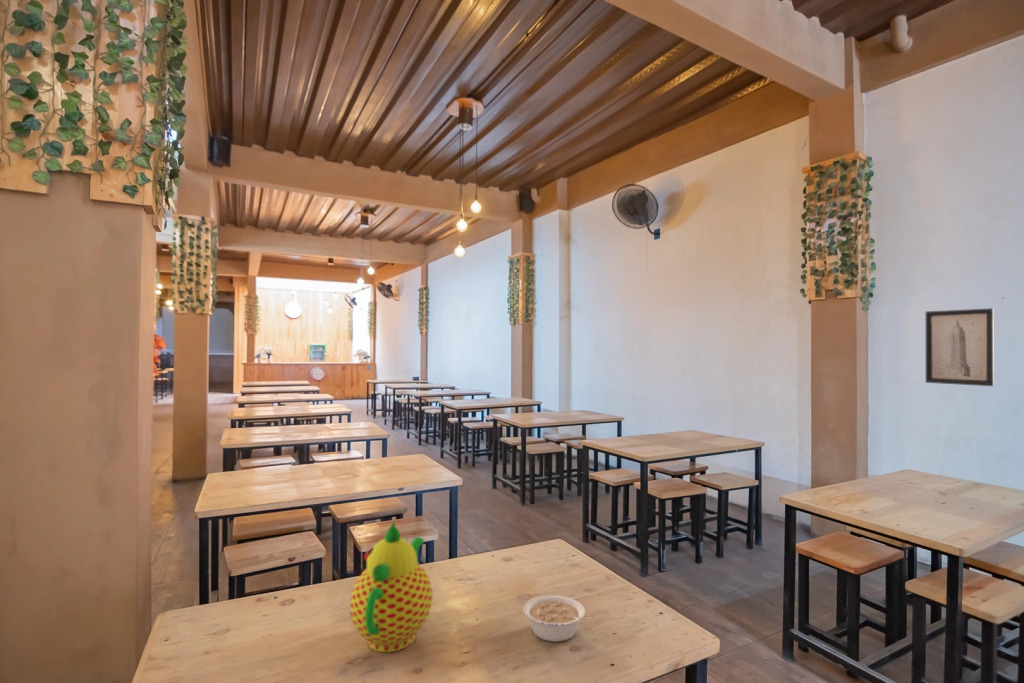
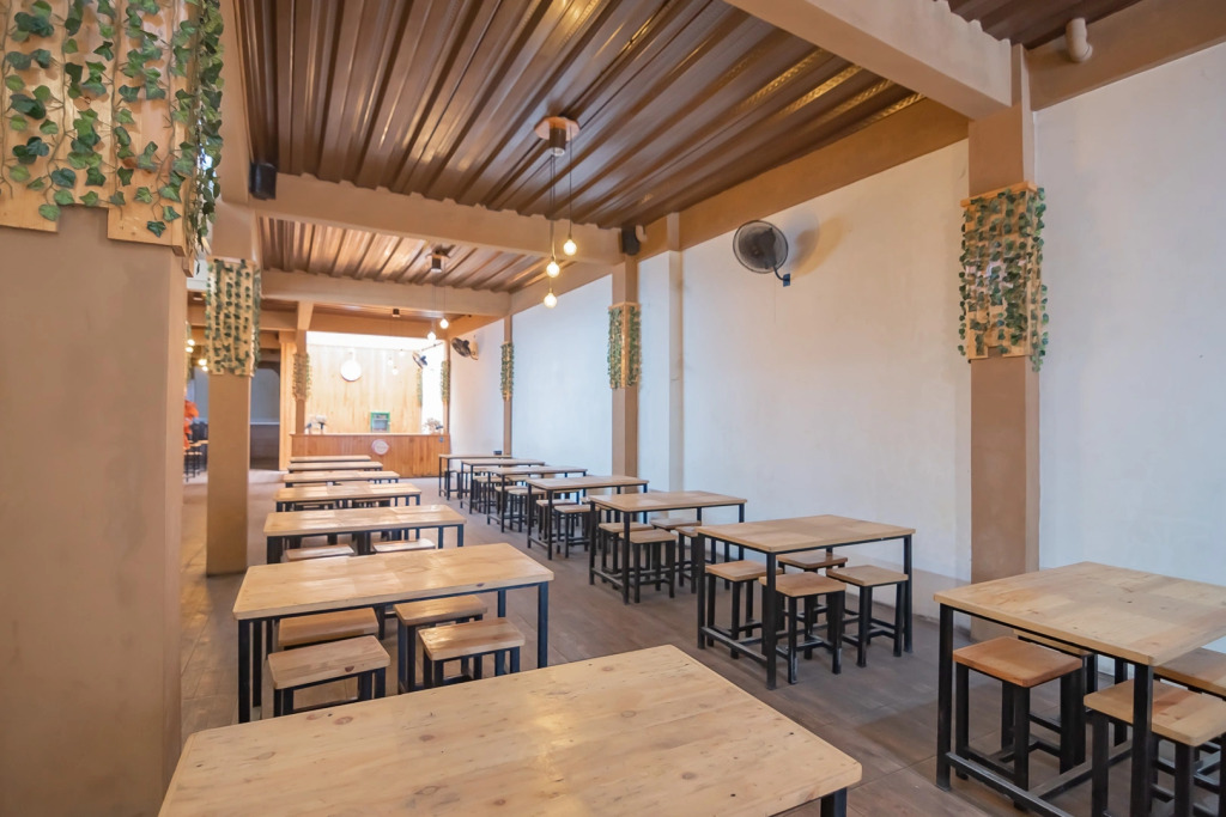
- legume [522,595,595,643]
- wall art [925,307,995,387]
- teapot [349,520,434,653]
